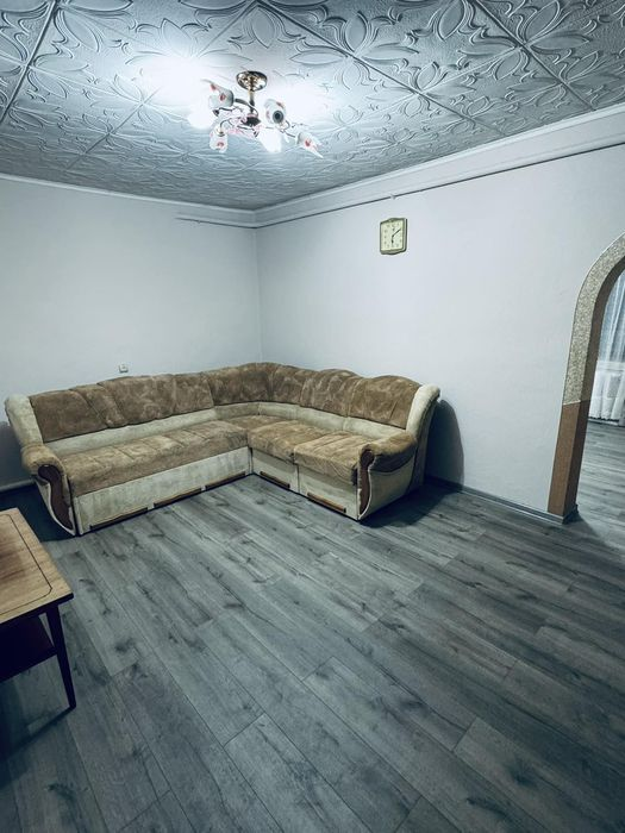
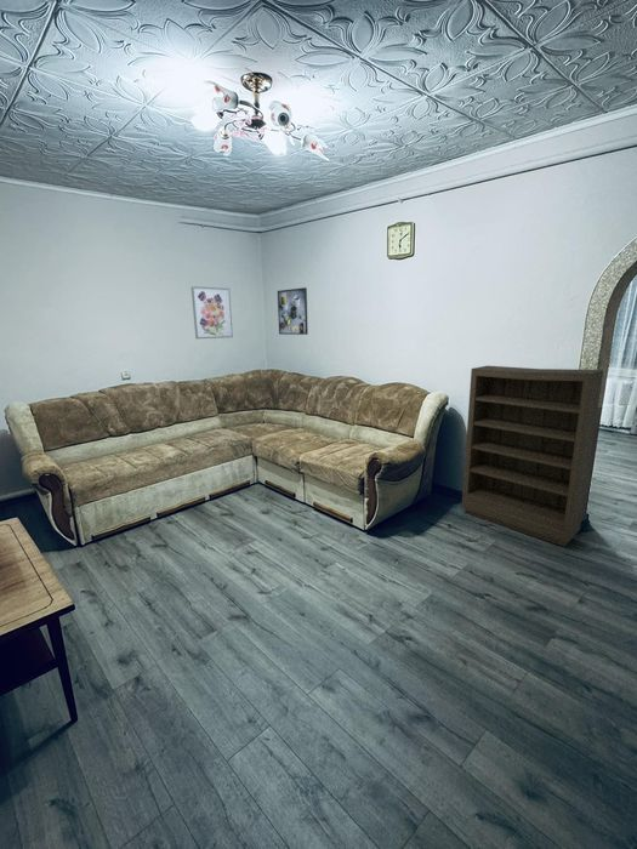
+ bookshelf [461,365,604,548]
+ wall art [190,285,234,340]
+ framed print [277,286,309,336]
